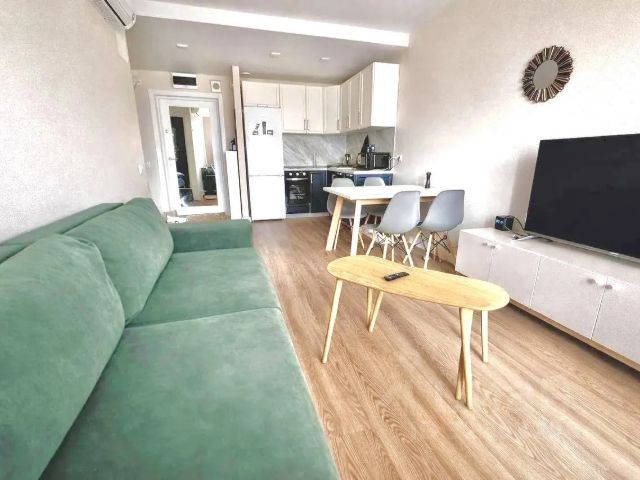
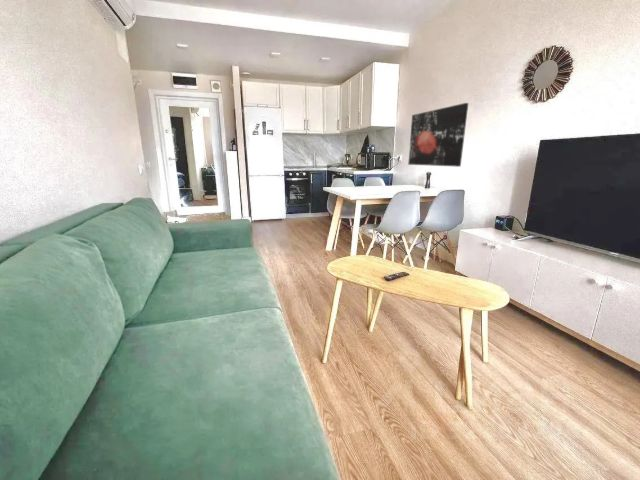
+ wall art [407,102,469,168]
